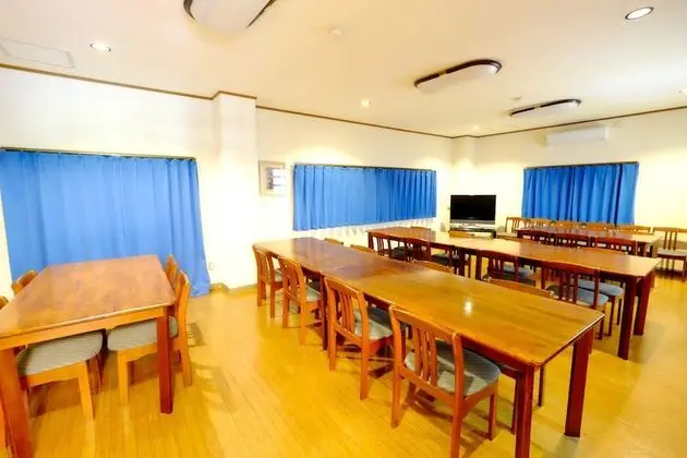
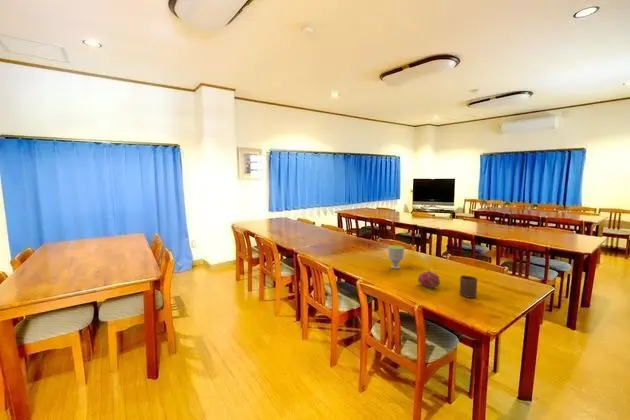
+ cup [459,274,478,299]
+ cup [387,244,405,270]
+ fruit [417,270,442,289]
